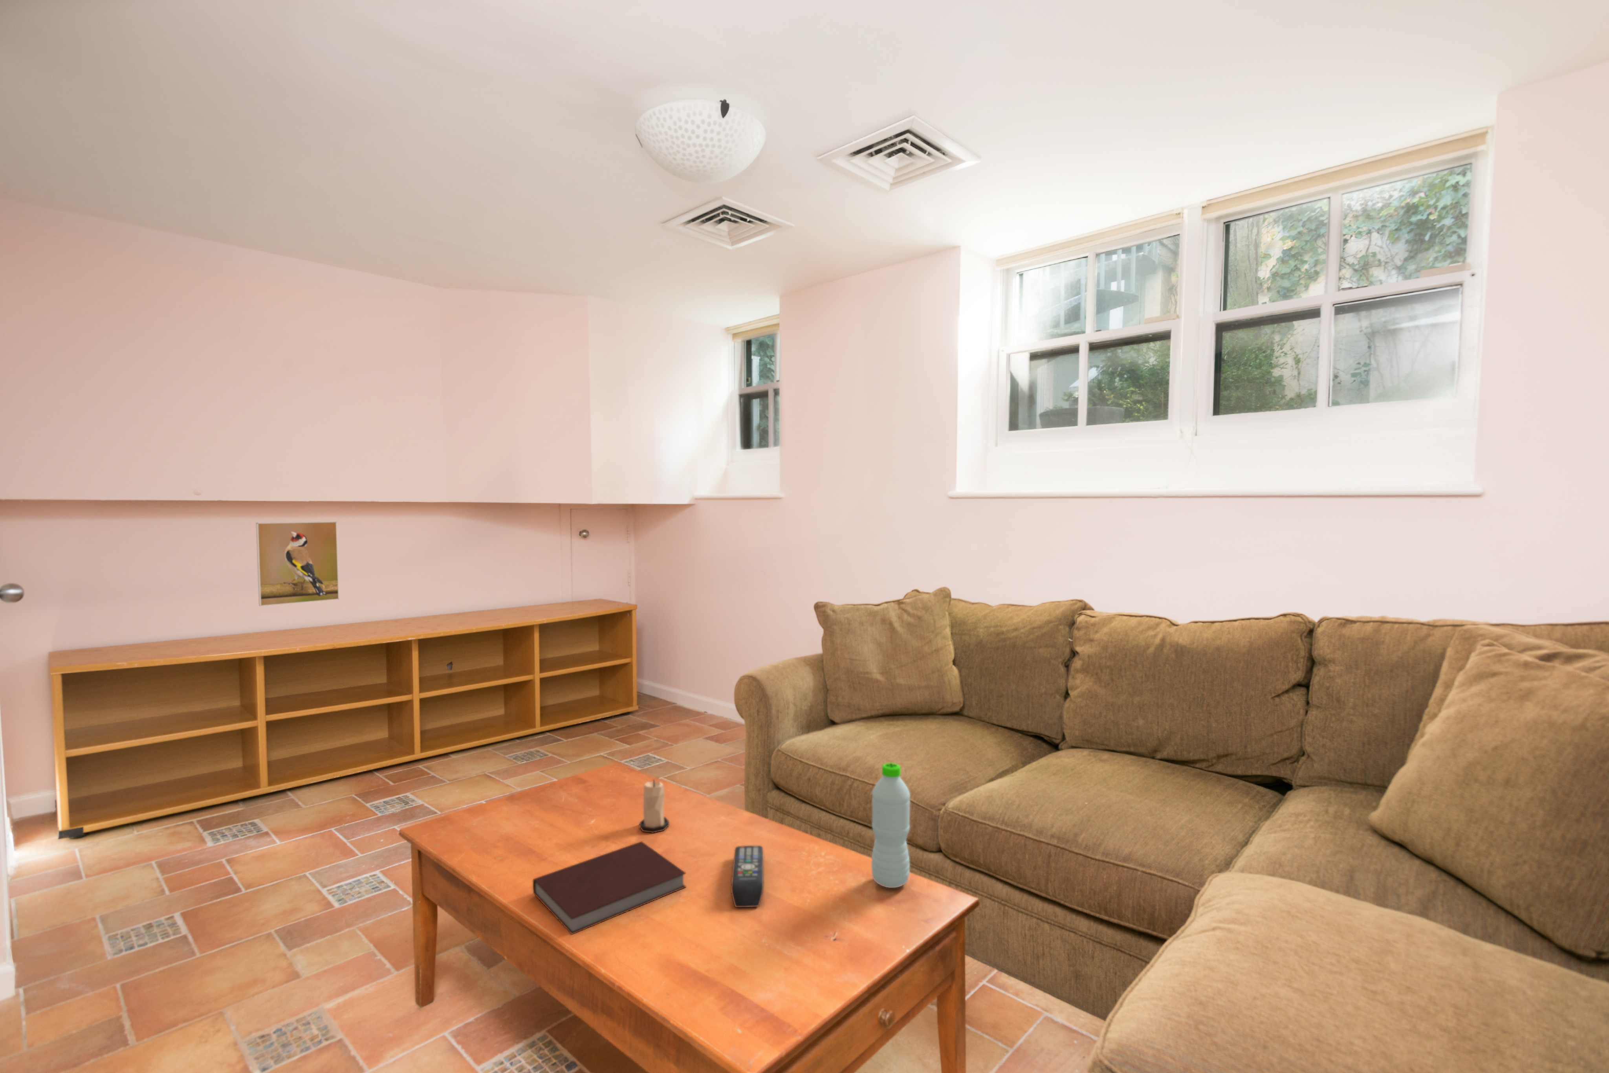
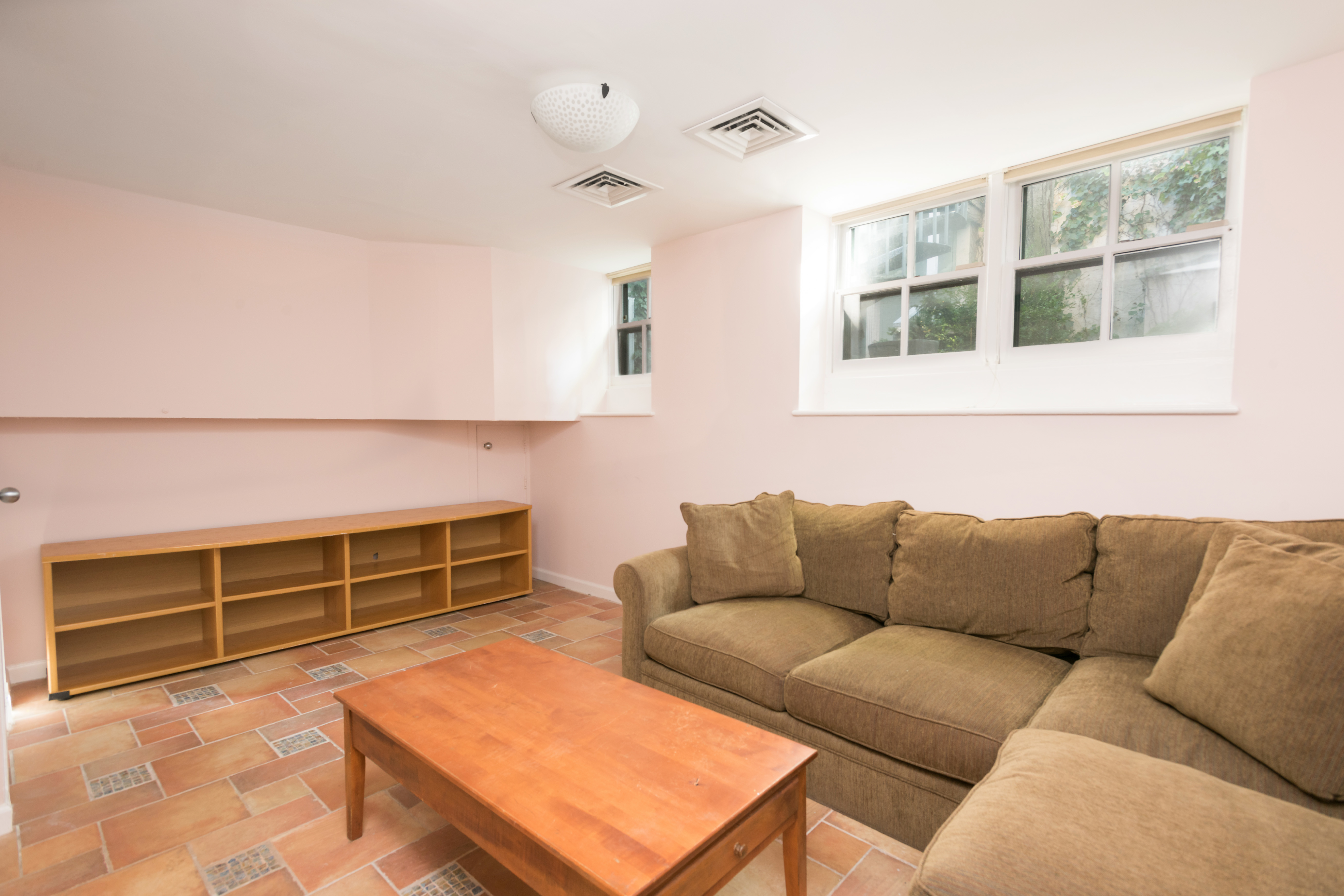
- notebook [533,841,687,935]
- candle [639,780,669,833]
- water bottle [870,763,911,889]
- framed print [255,521,340,607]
- remote control [730,845,764,908]
